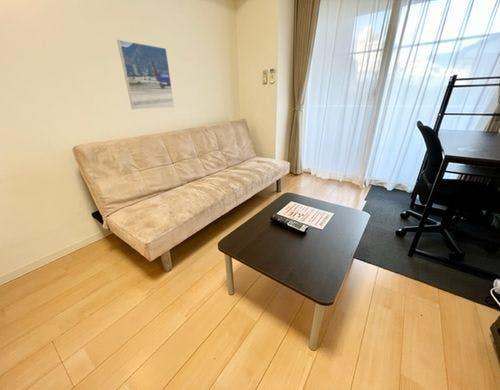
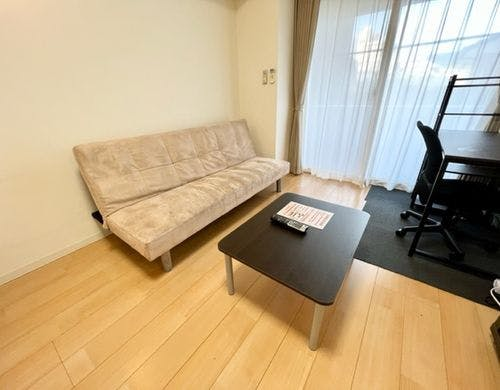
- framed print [116,39,175,110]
